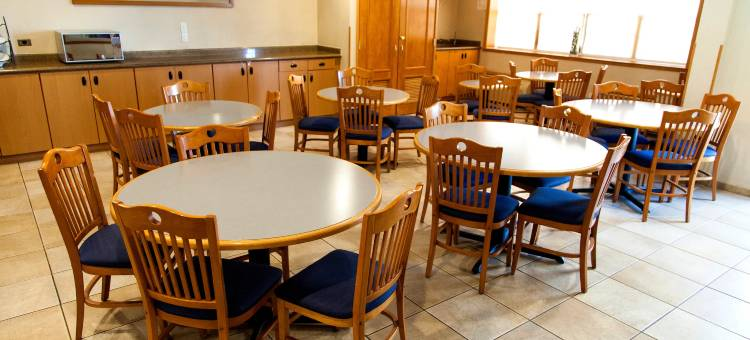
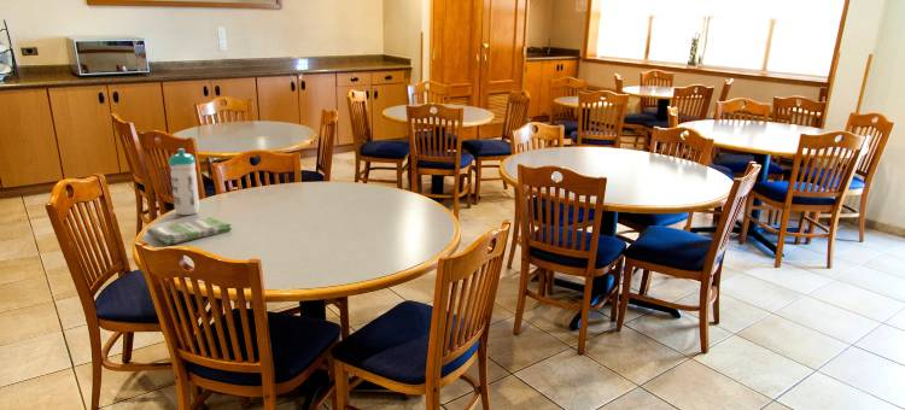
+ water bottle [168,147,200,216]
+ dish towel [146,216,233,246]
